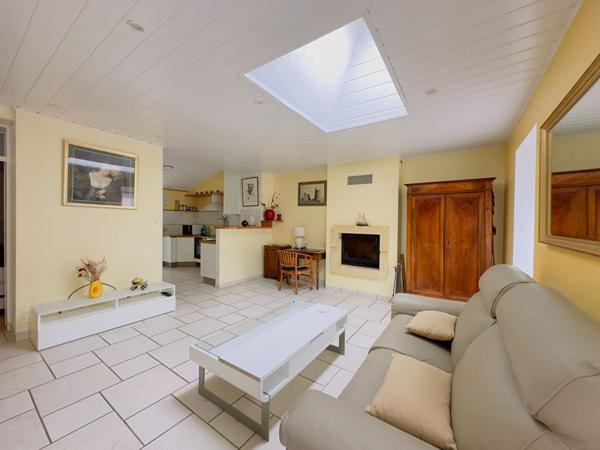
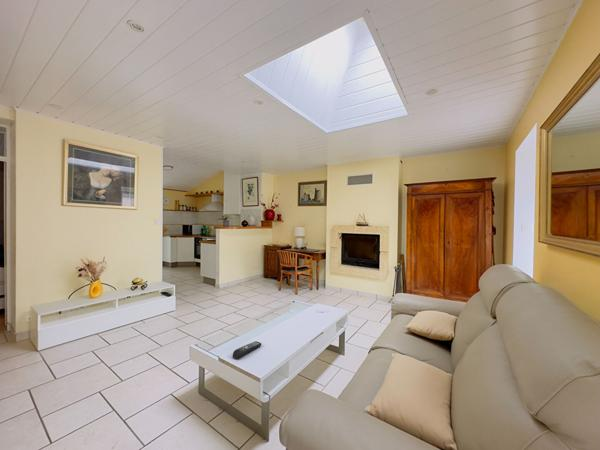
+ remote control [232,340,262,360]
